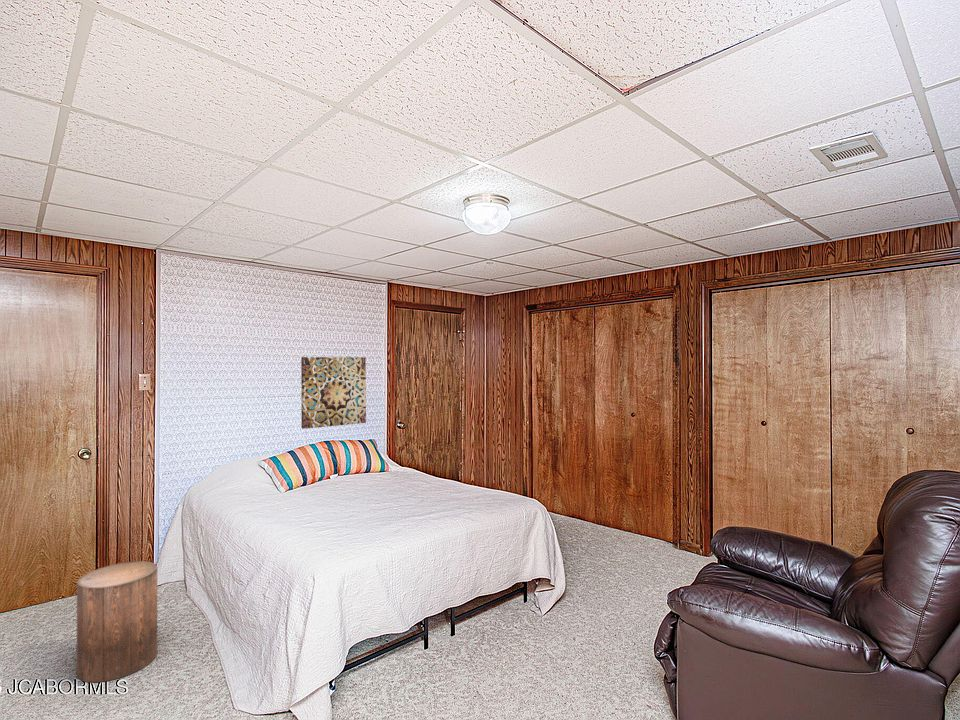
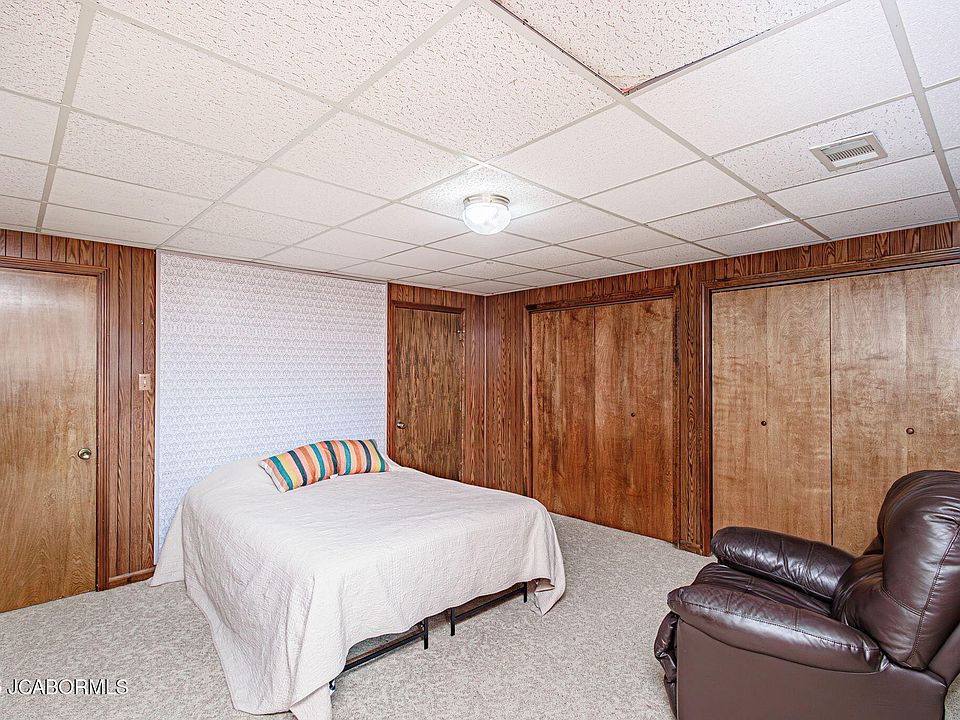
- stool [76,560,158,683]
- wall art [300,356,367,430]
